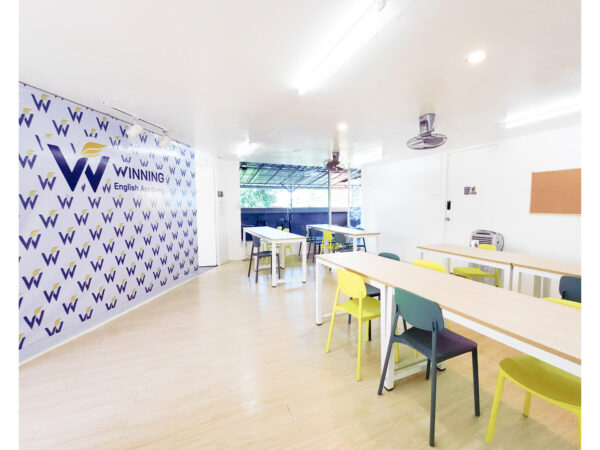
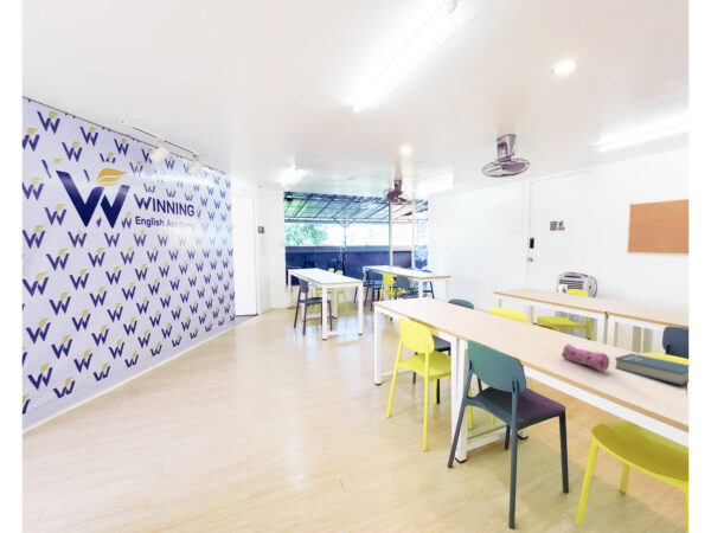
+ book [614,353,690,386]
+ pencil case [561,343,610,372]
